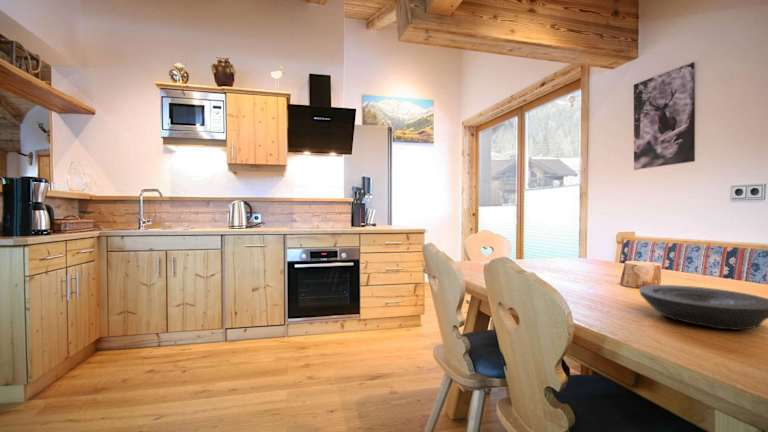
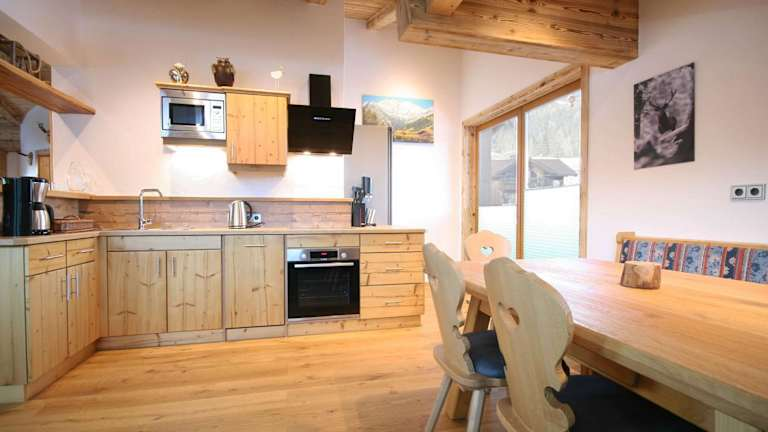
- plate [638,284,768,331]
